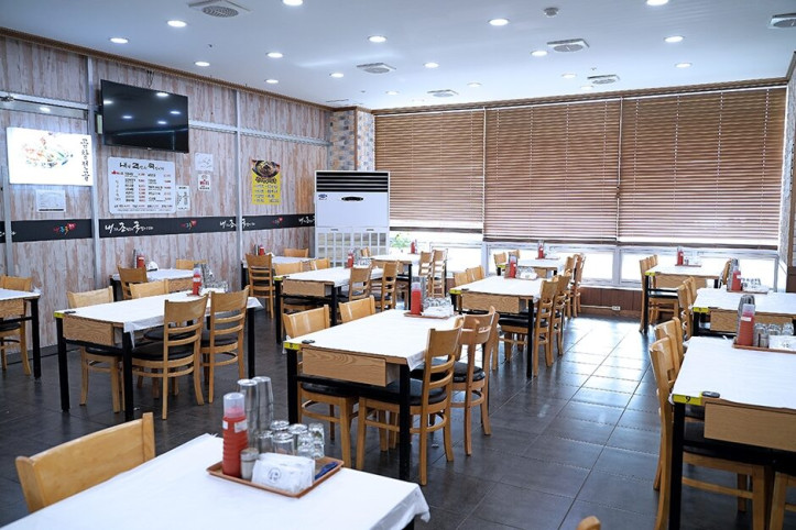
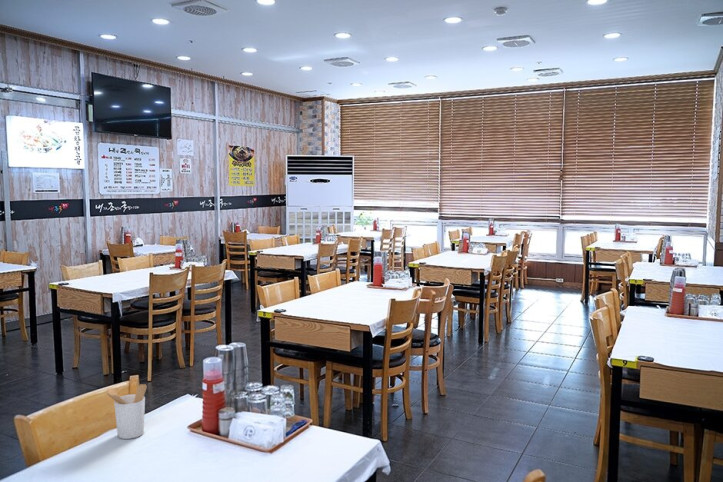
+ utensil holder [105,383,148,440]
